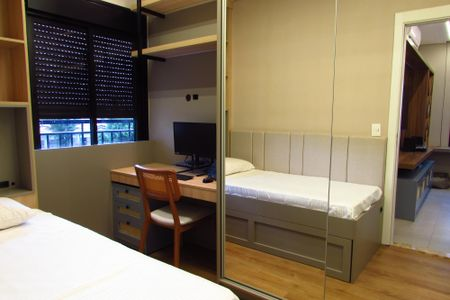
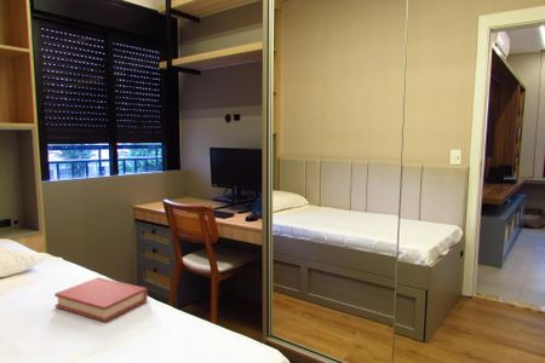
+ hardback book [53,276,149,323]
